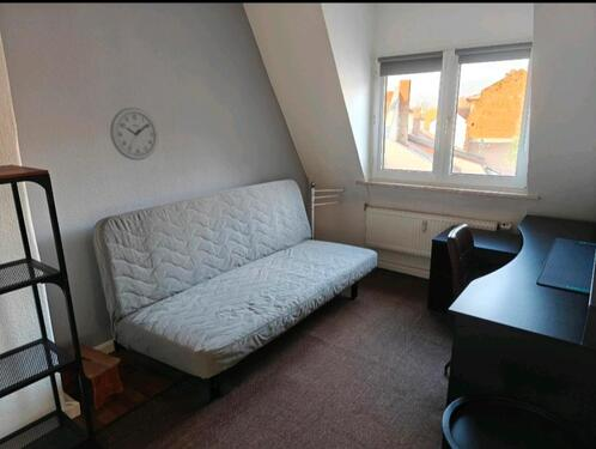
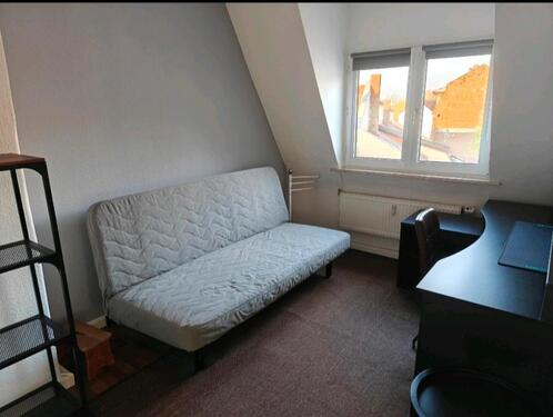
- wall clock [109,107,159,162]
